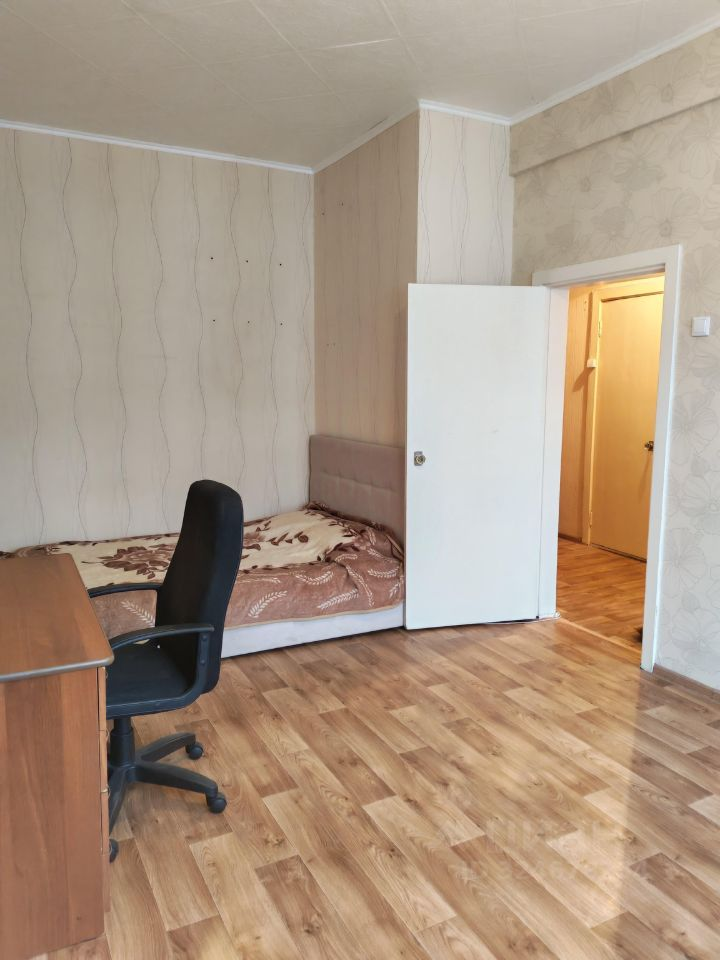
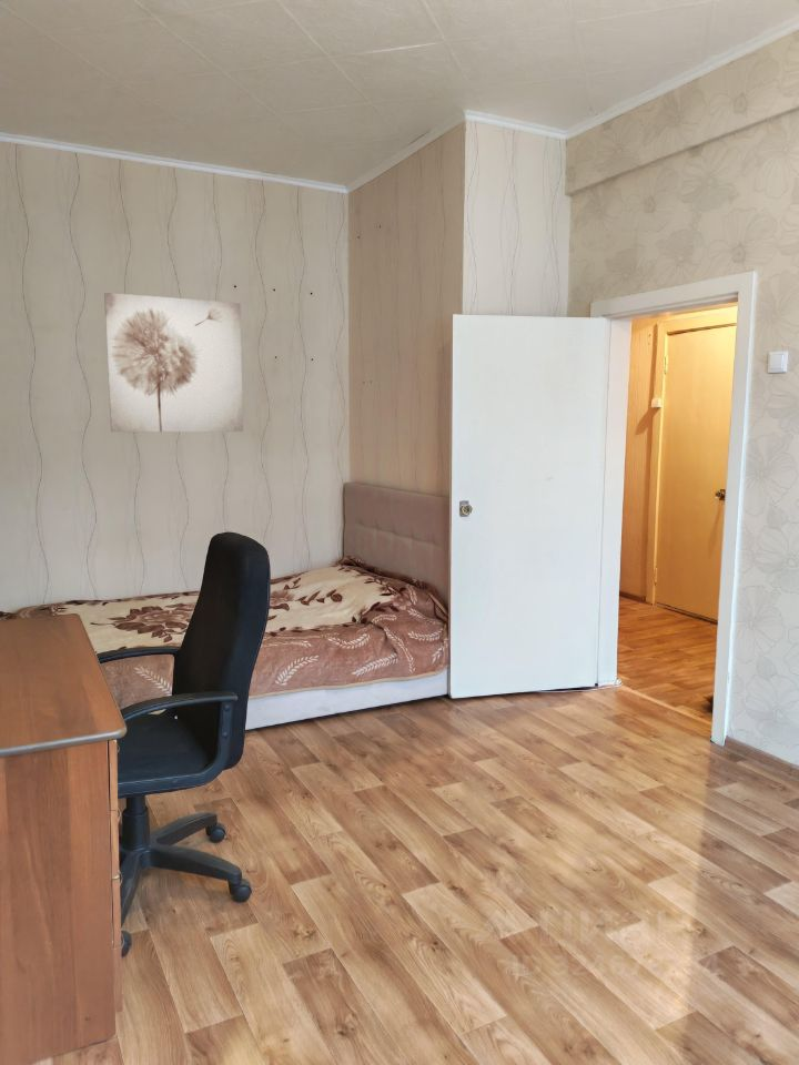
+ wall art [103,292,244,433]
